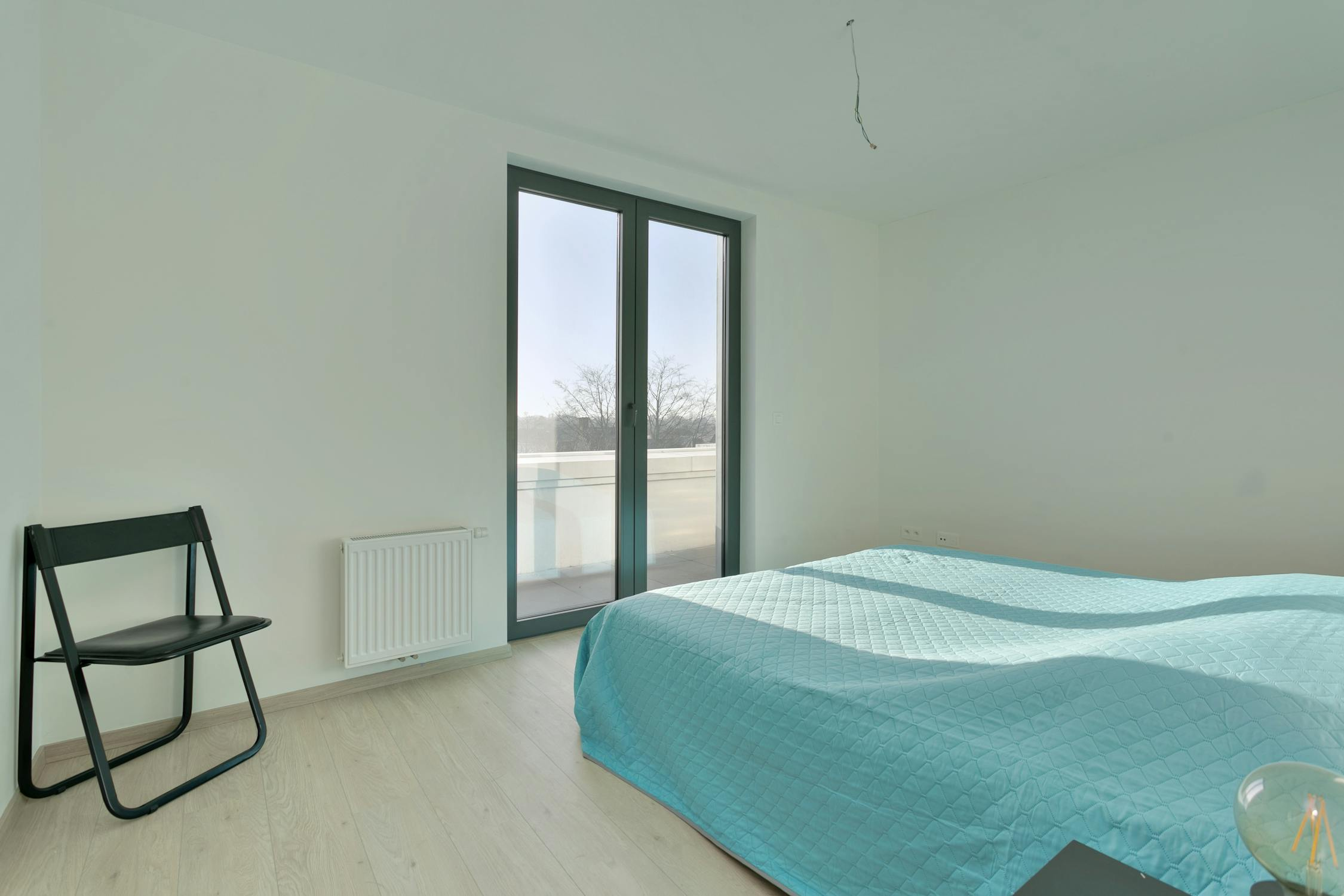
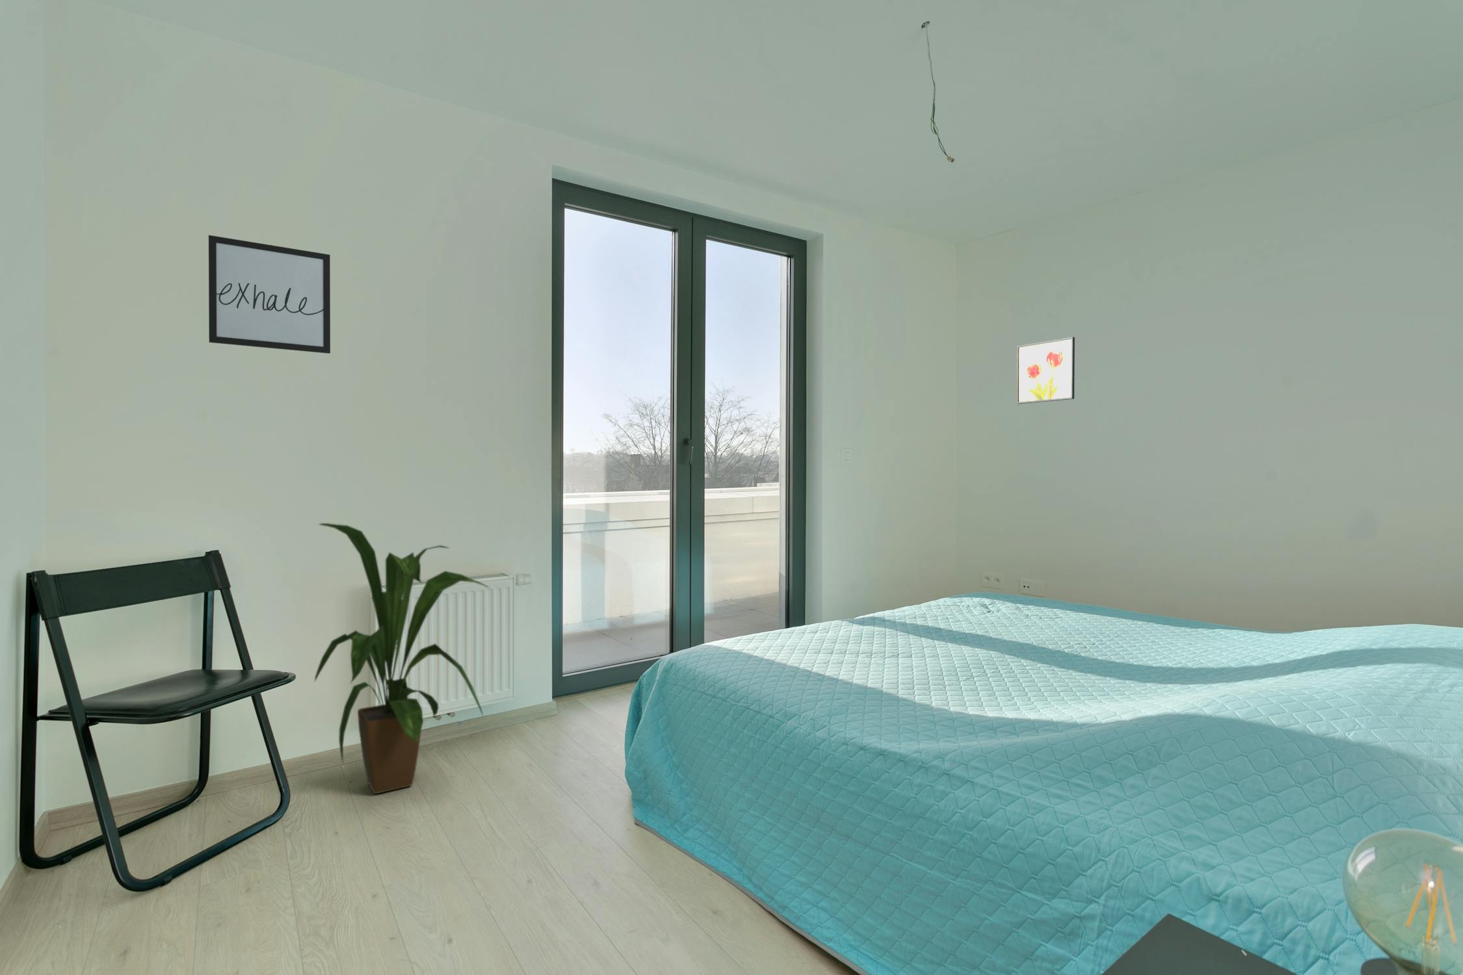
+ house plant [315,522,491,794]
+ wall art [1016,336,1075,405]
+ wall art [208,235,331,355]
